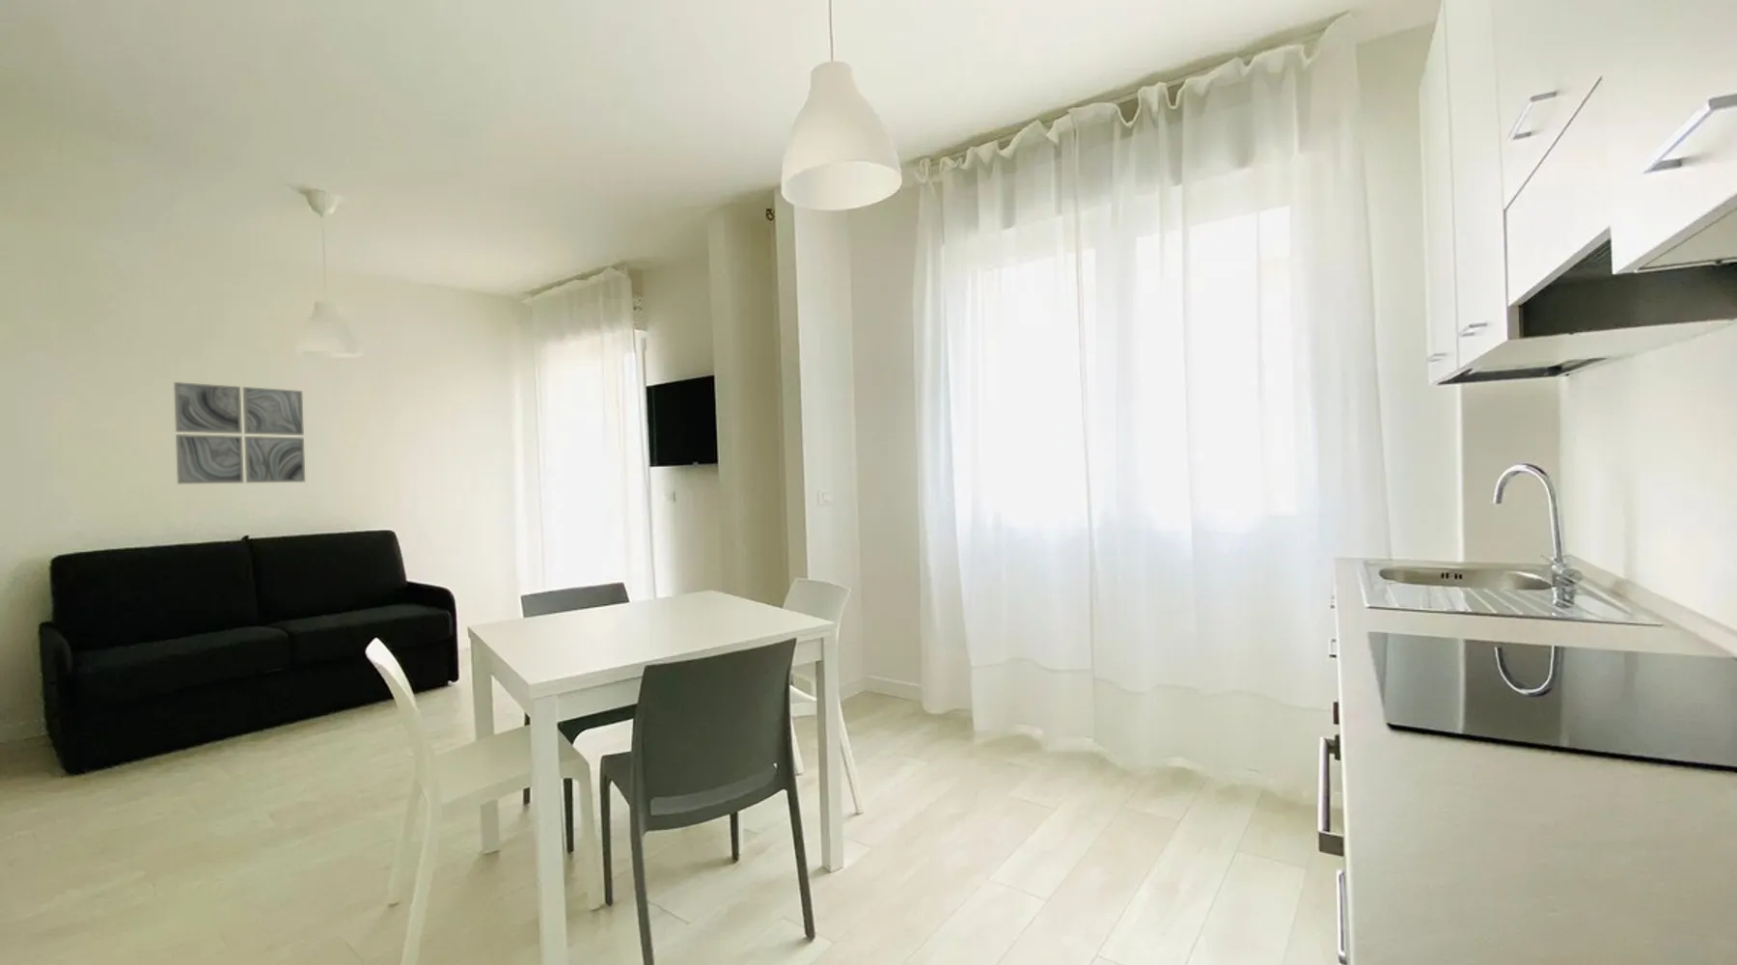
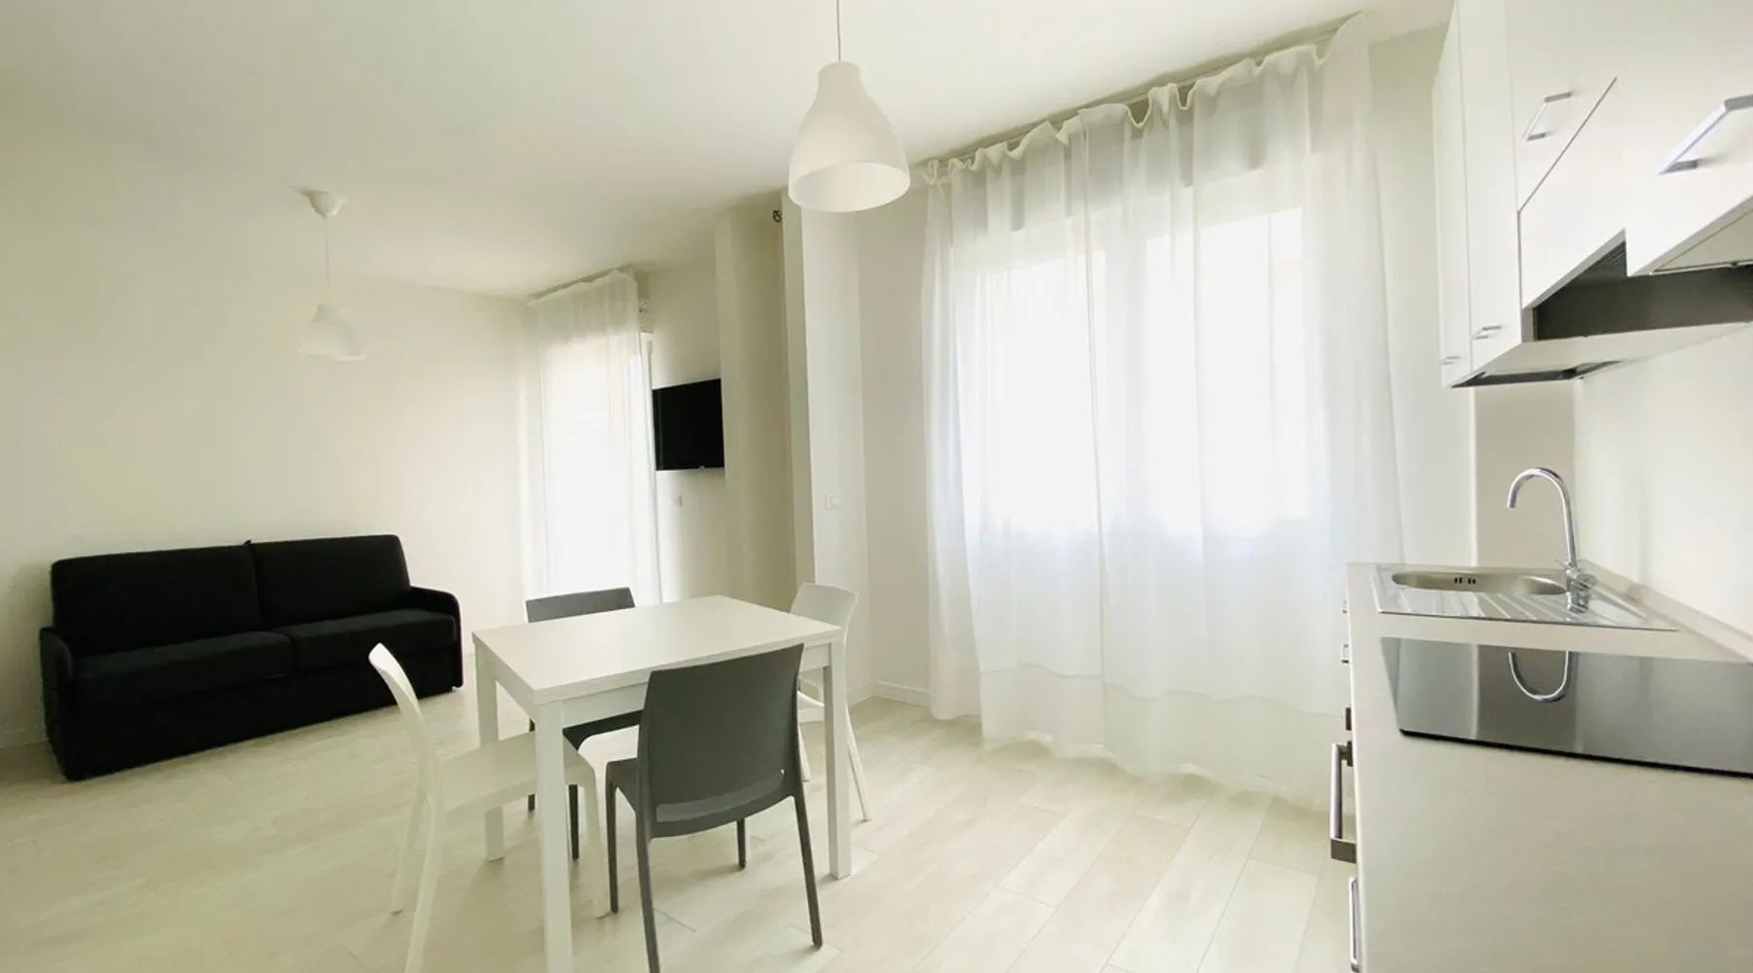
- wall art [172,381,305,485]
